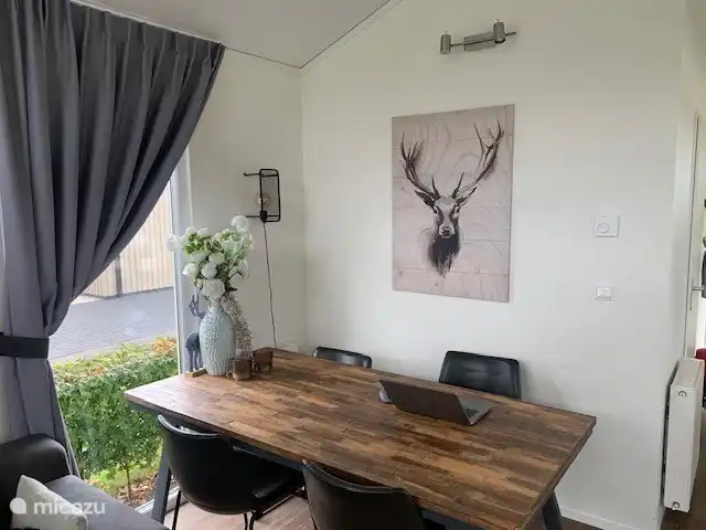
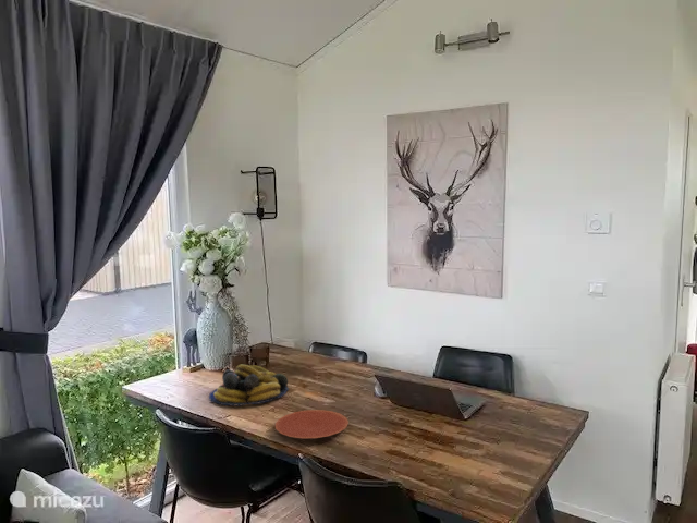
+ plate [274,409,350,439]
+ fruit bowl [208,364,290,408]
